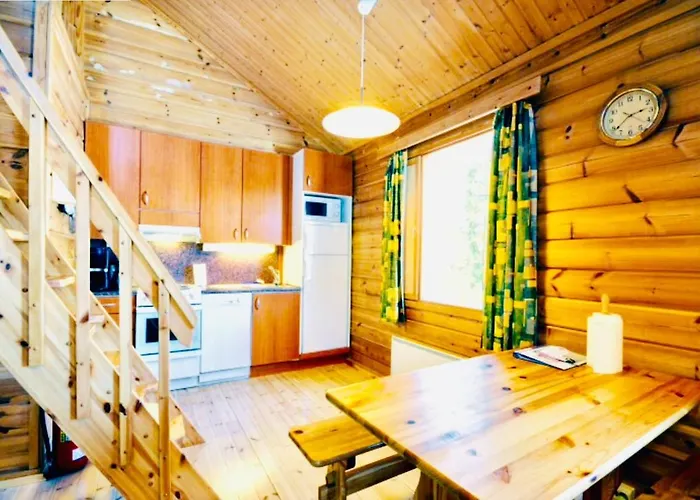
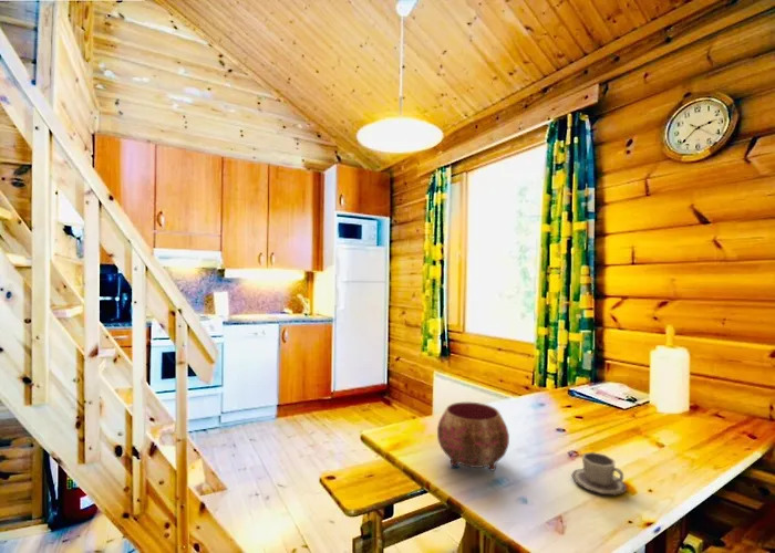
+ bowl [436,401,510,472]
+ cup [570,451,628,497]
